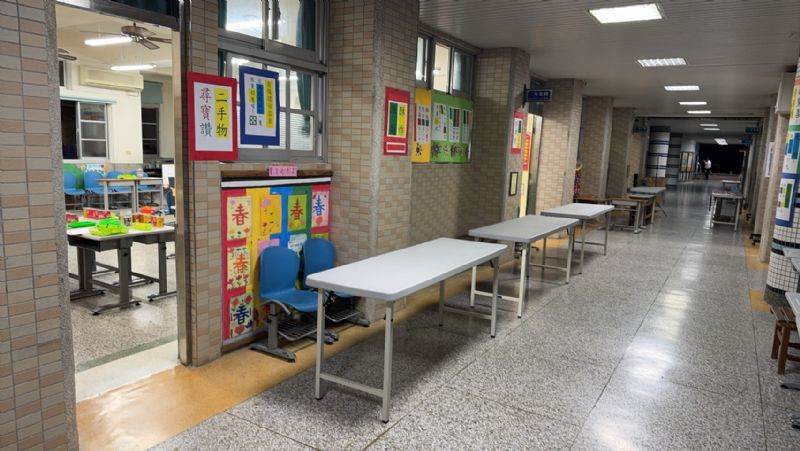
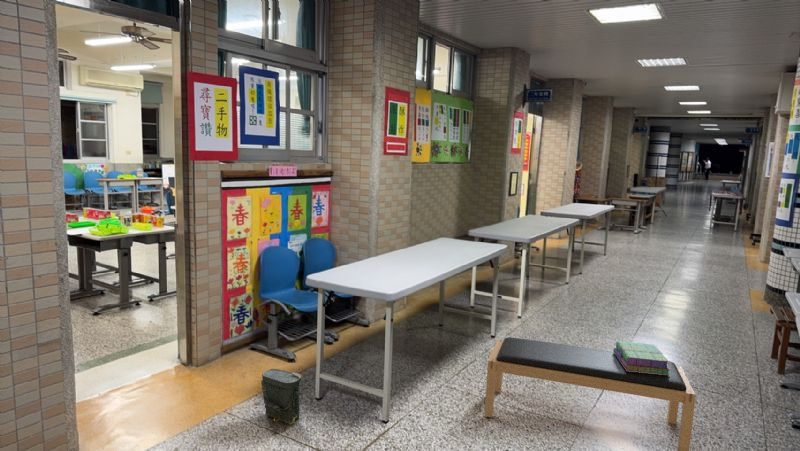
+ stack of books [612,340,670,376]
+ bag [260,368,303,426]
+ bench [483,336,697,451]
